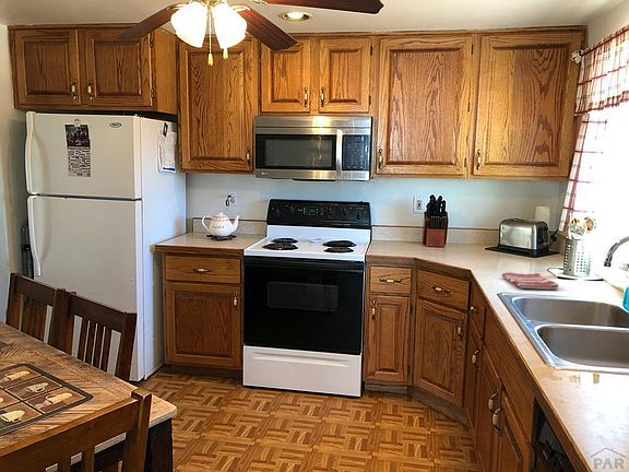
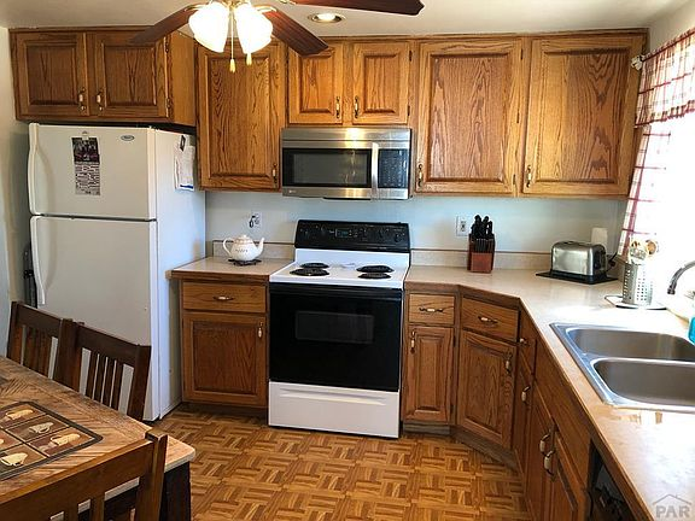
- dish towel [501,271,559,291]
